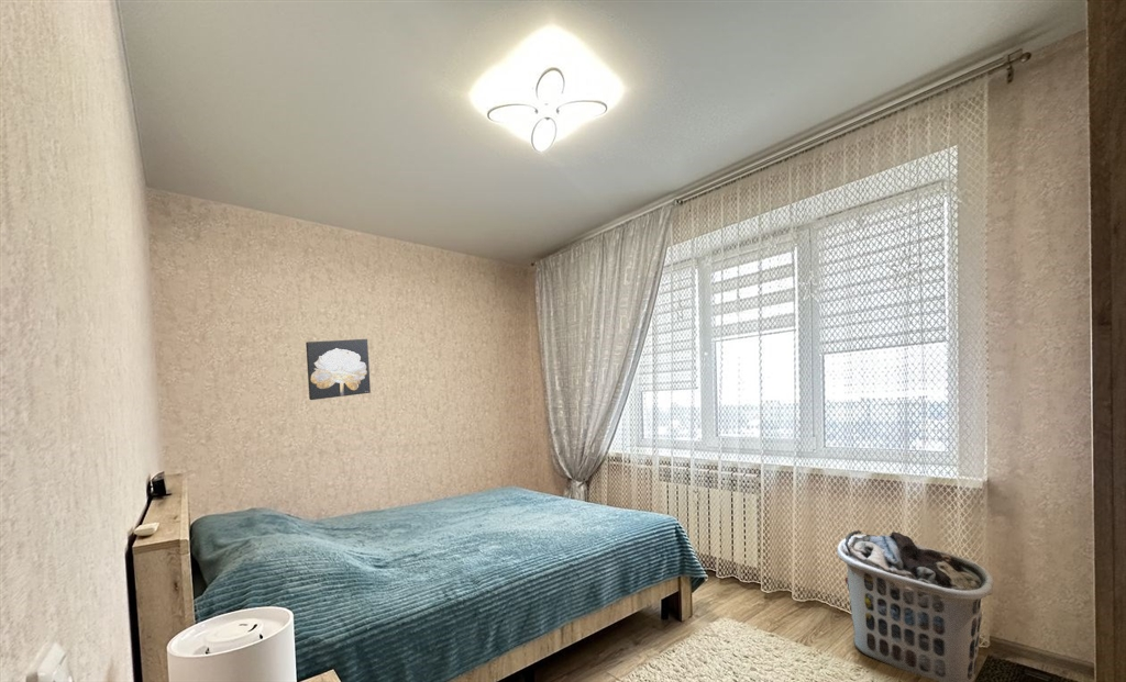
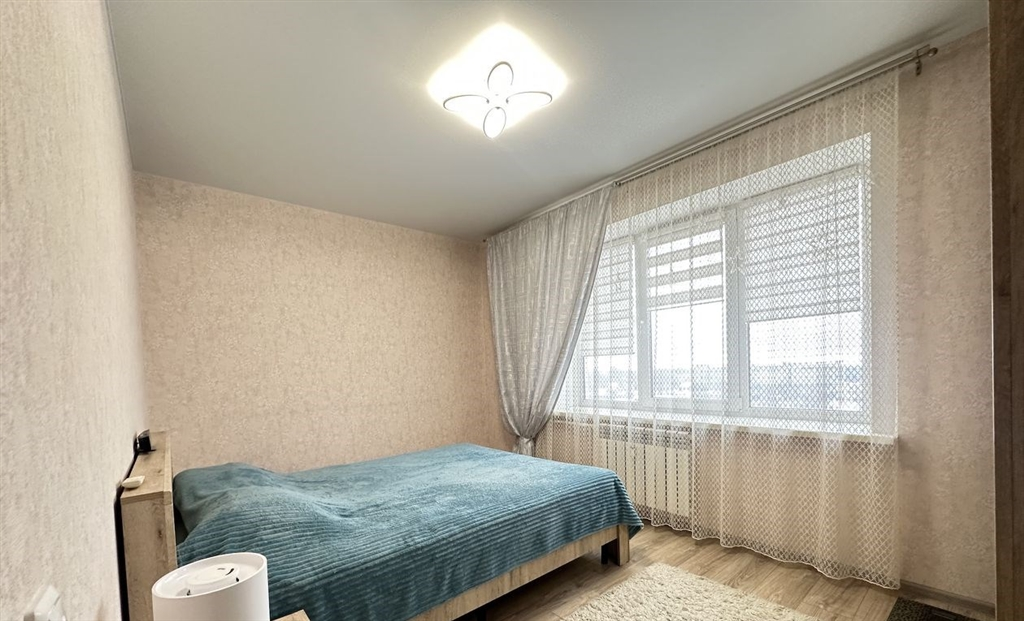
- clothes hamper [836,529,995,682]
- wall art [305,338,372,401]
